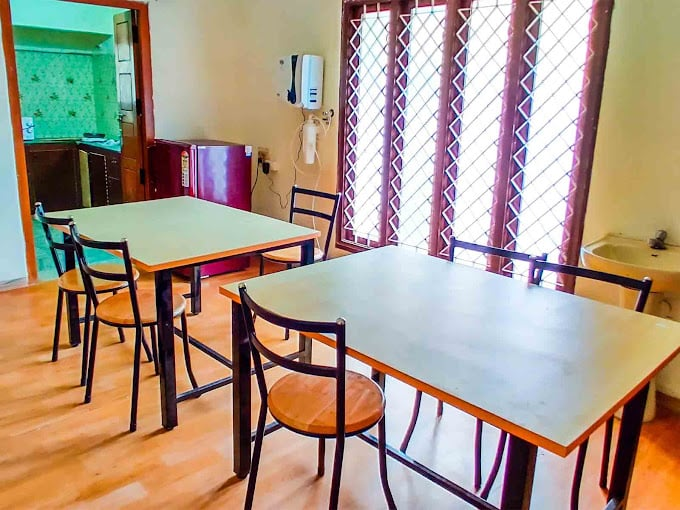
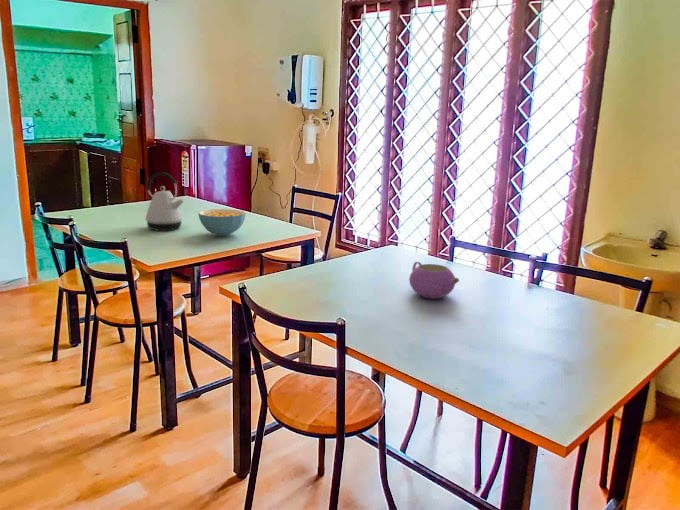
+ cereal bowl [197,208,246,237]
+ kettle [144,171,185,232]
+ teapot [408,261,460,300]
